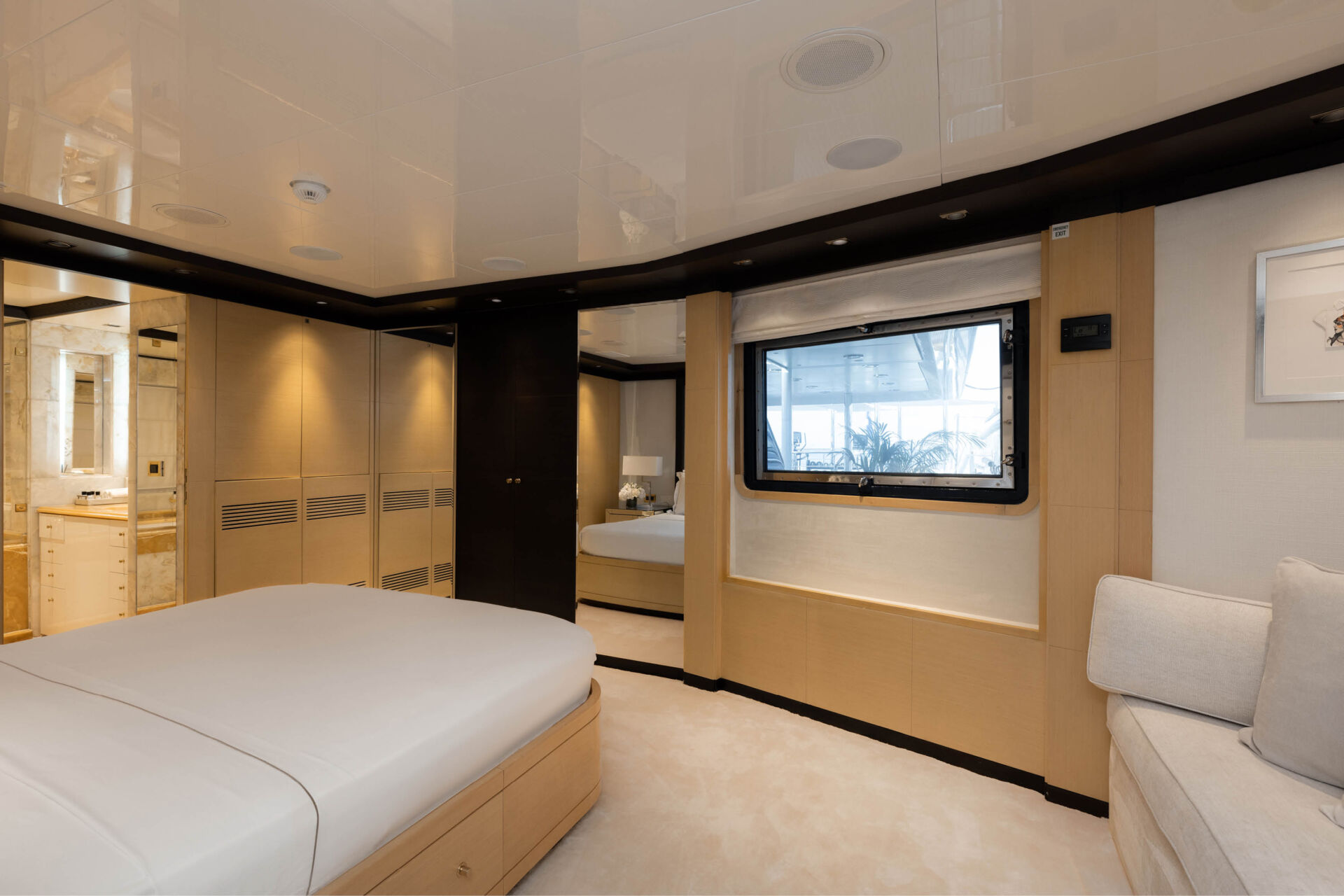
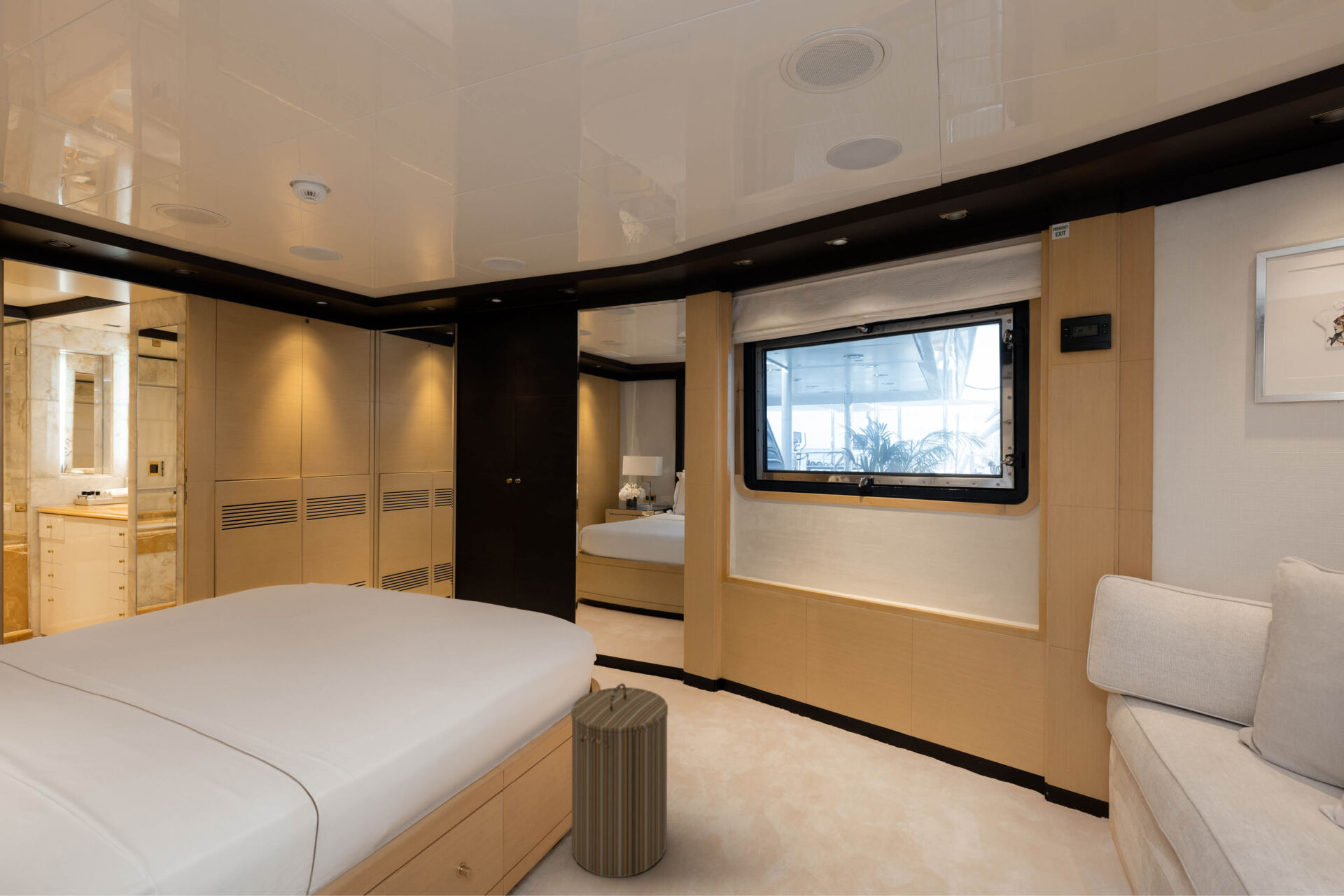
+ laundry hamper [570,682,668,878]
